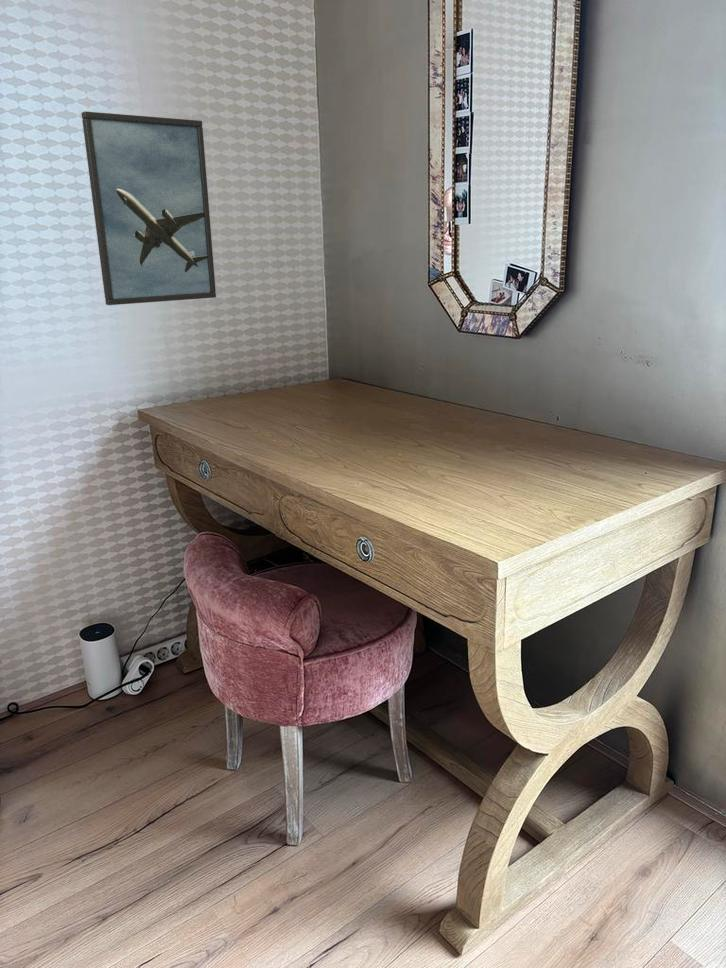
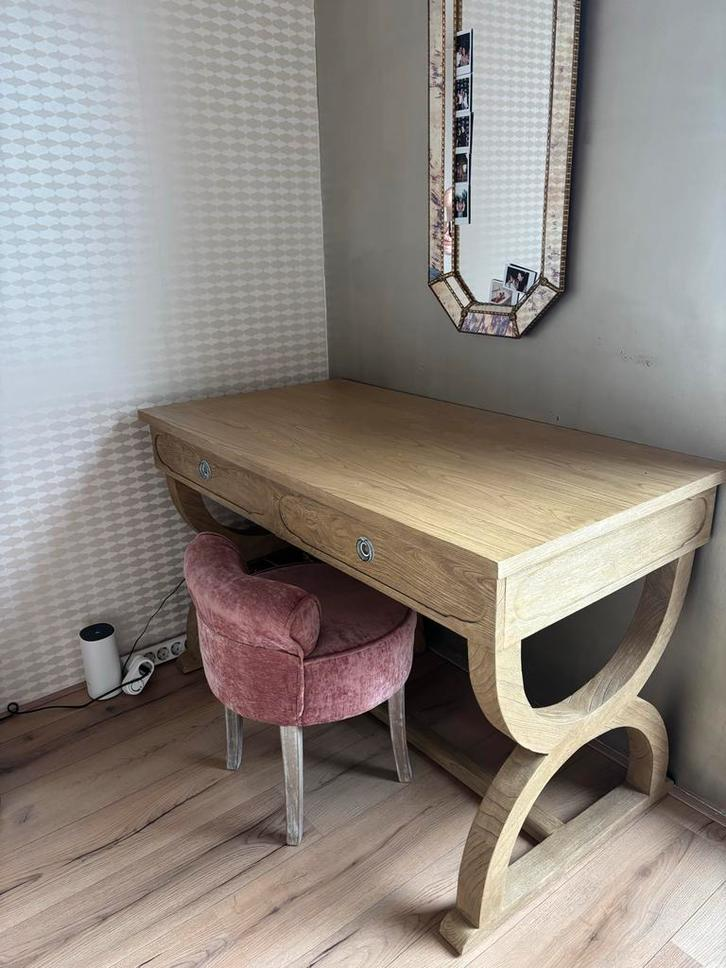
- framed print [80,110,217,306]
